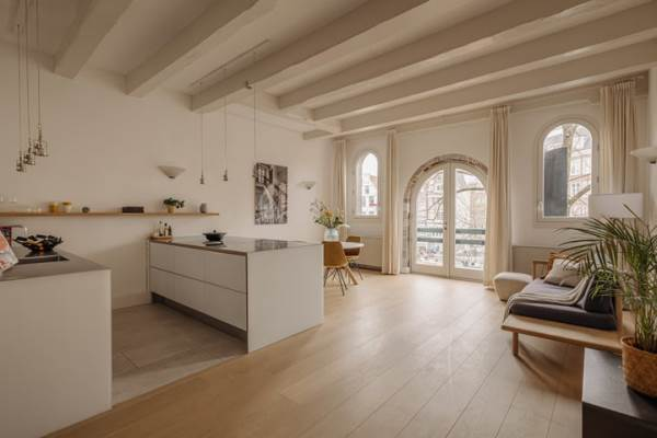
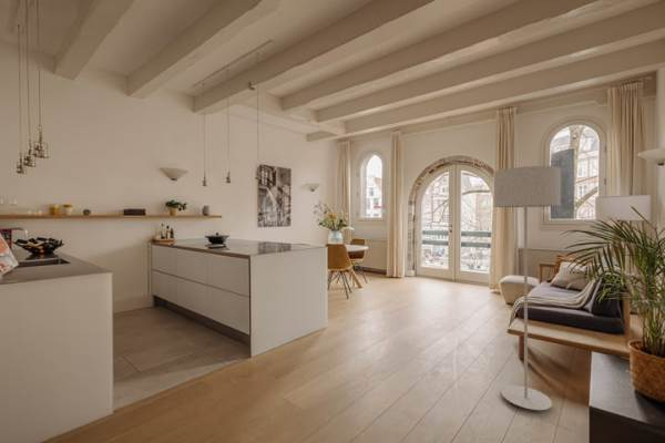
+ floor lamp [493,165,562,411]
